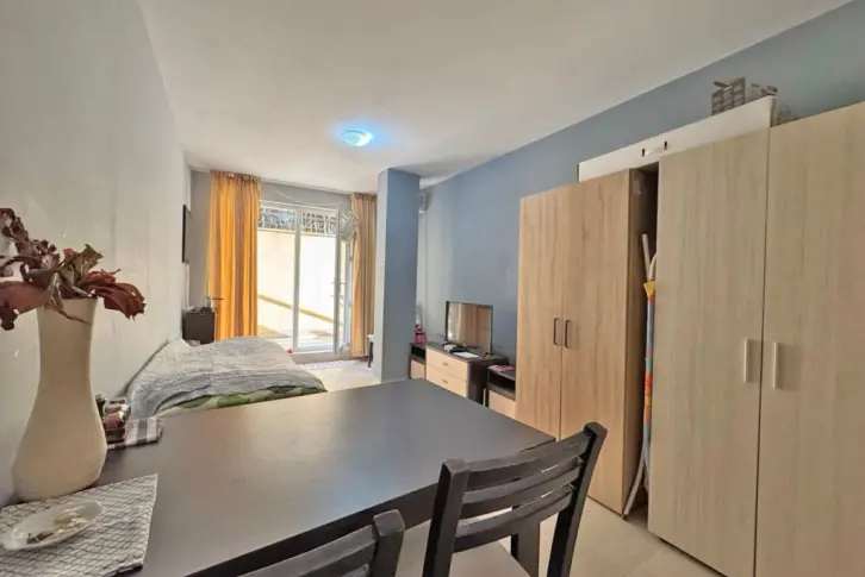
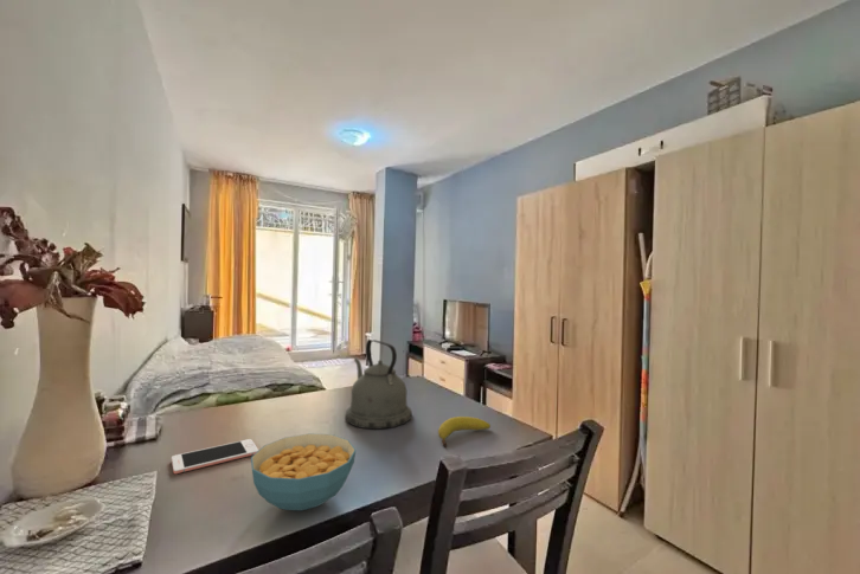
+ cereal bowl [250,432,357,512]
+ fruit [437,415,492,449]
+ cell phone [171,438,259,475]
+ kettle [344,338,413,431]
